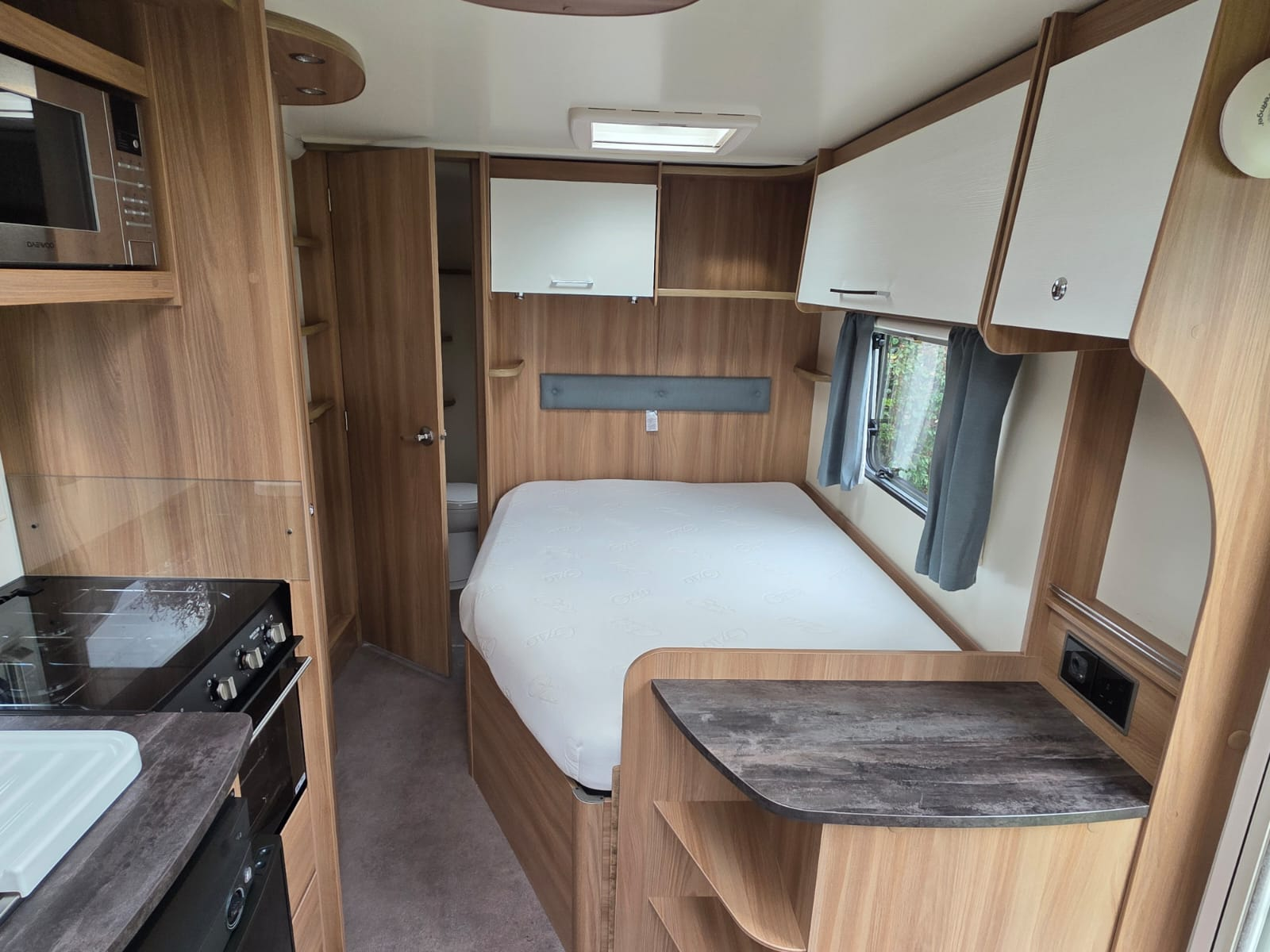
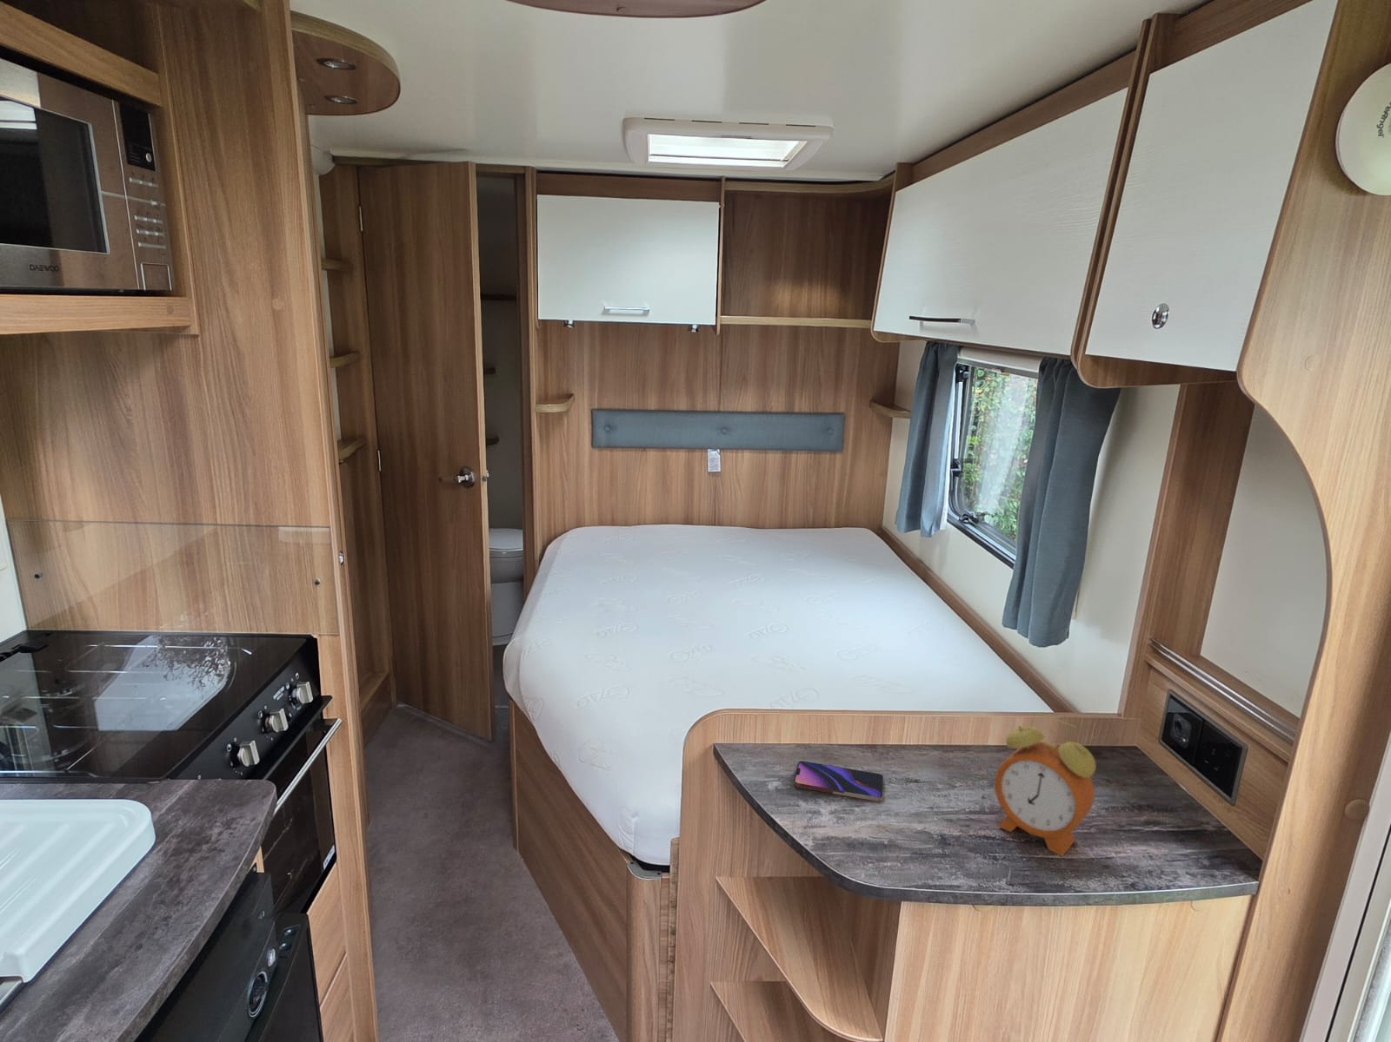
+ smartphone [793,761,884,802]
+ alarm clock [993,711,1096,857]
